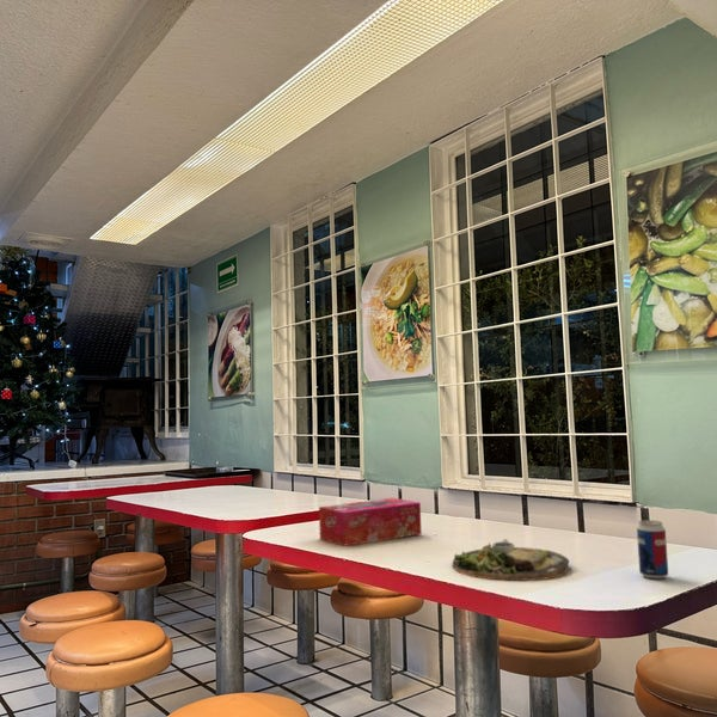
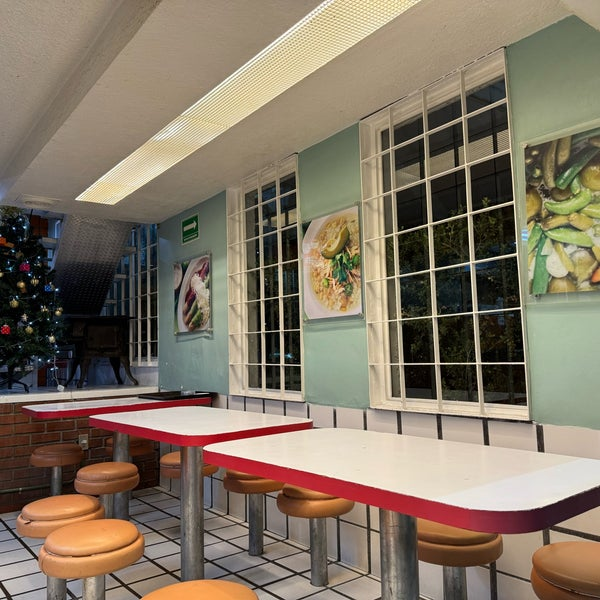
- dinner plate [452,538,570,581]
- tissue box [318,497,423,547]
- beverage can [636,519,669,580]
